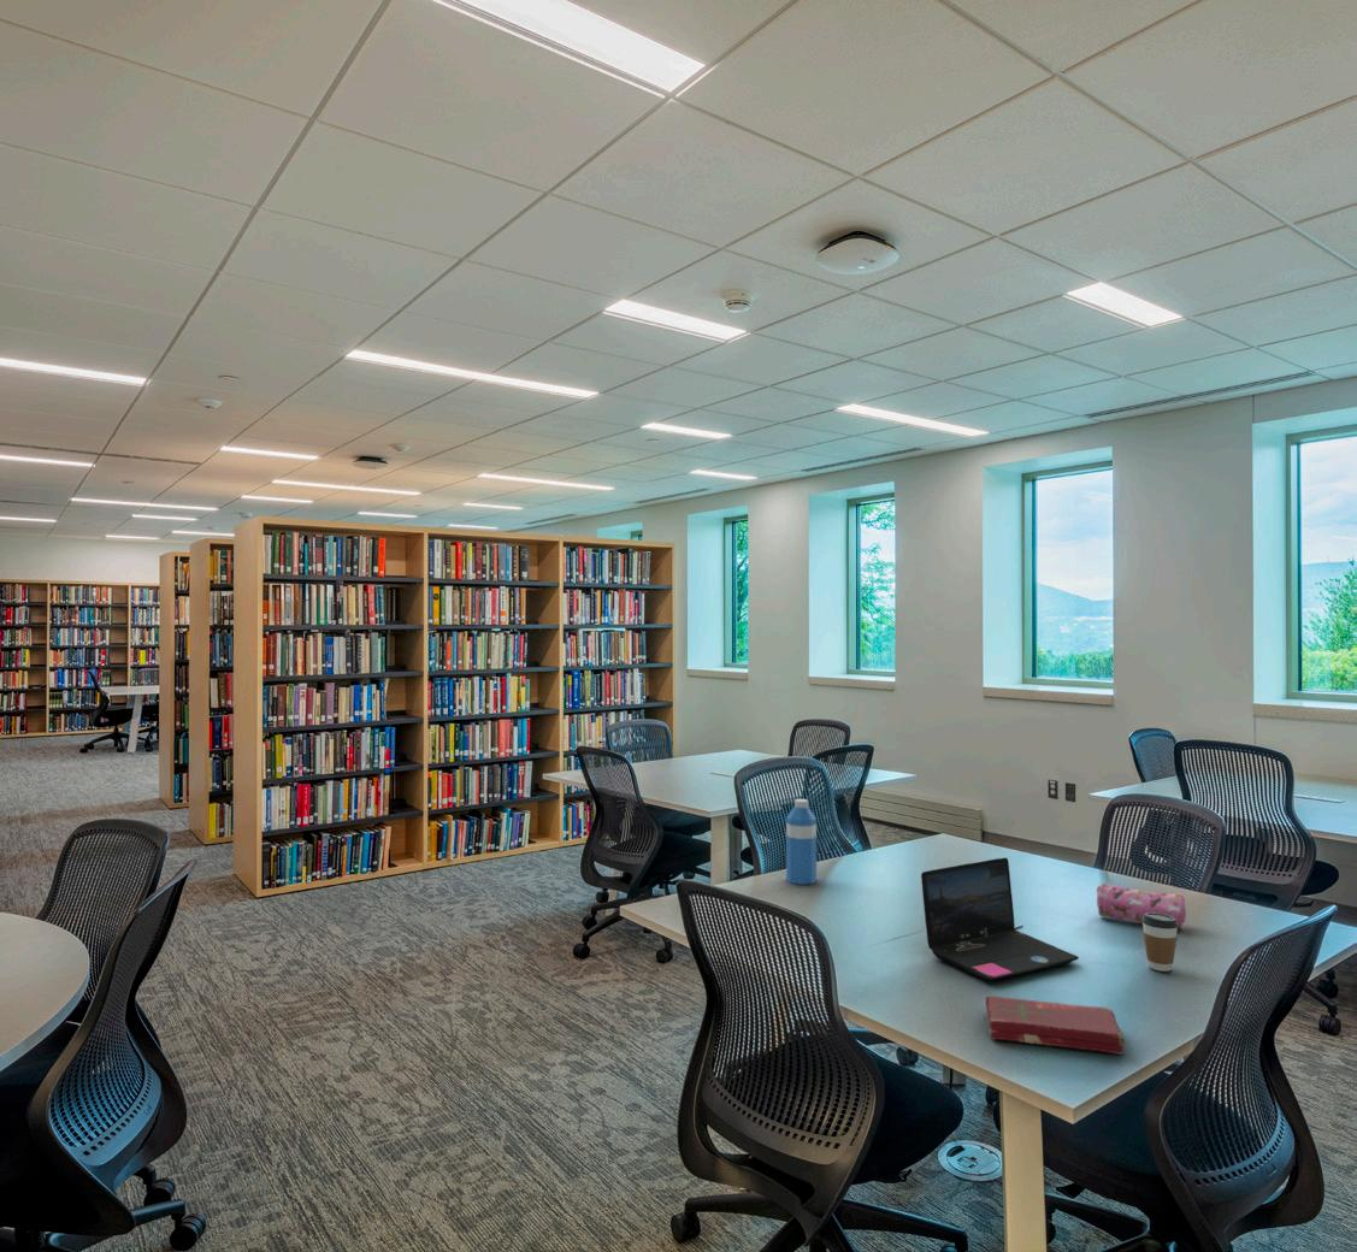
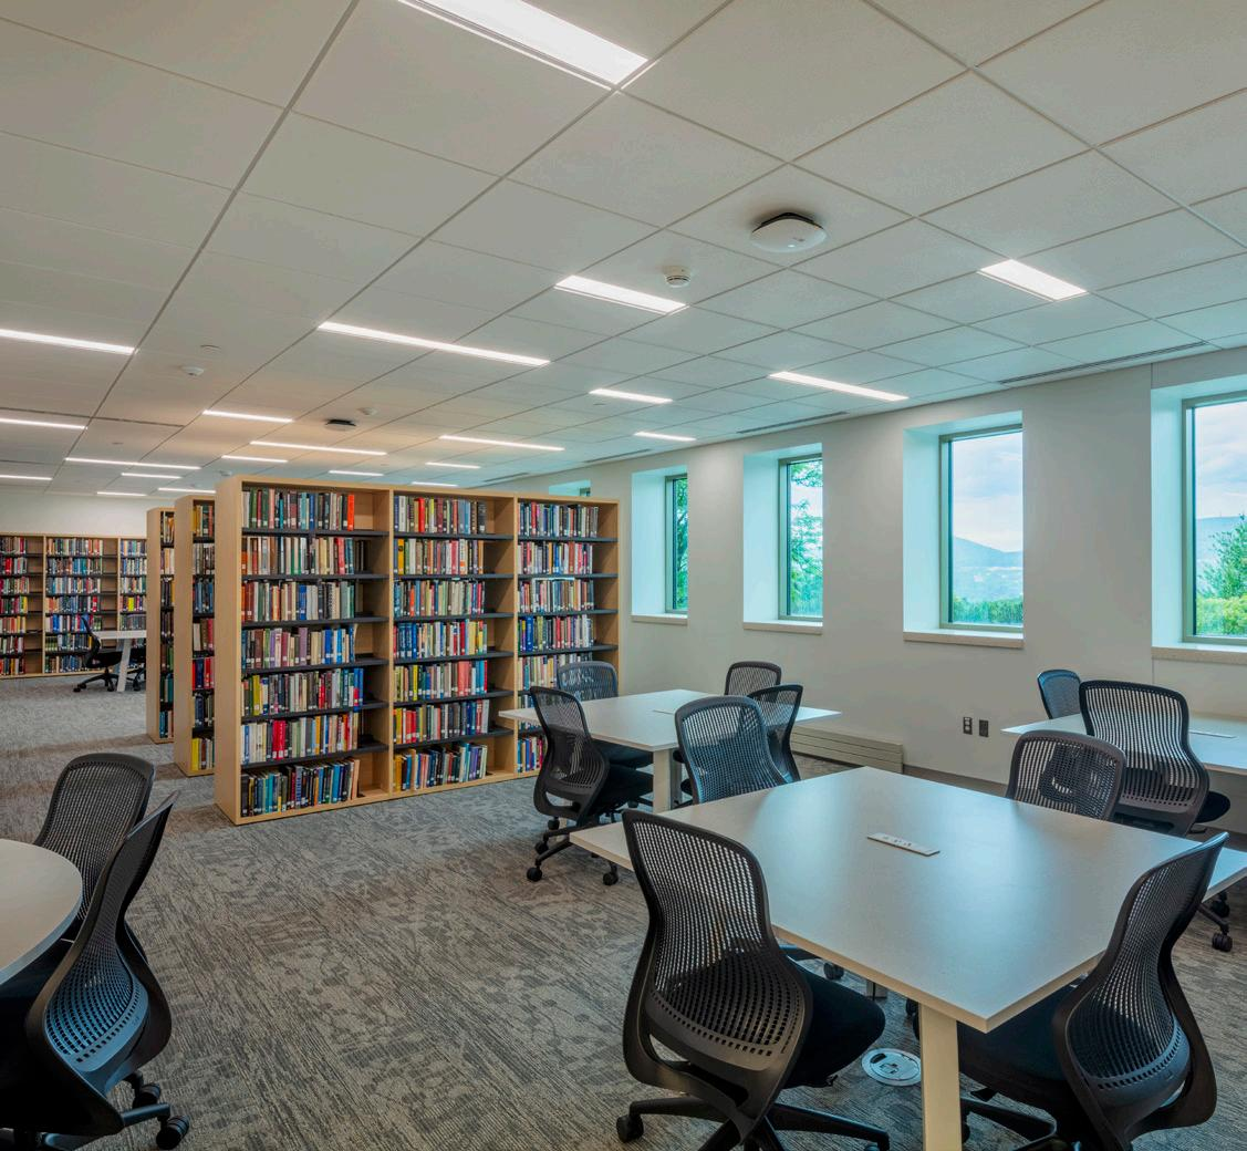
- coffee cup [1141,913,1178,973]
- laptop [920,857,1080,981]
- pencil case [1096,882,1187,929]
- book [985,994,1128,1055]
- water bottle [785,798,818,886]
